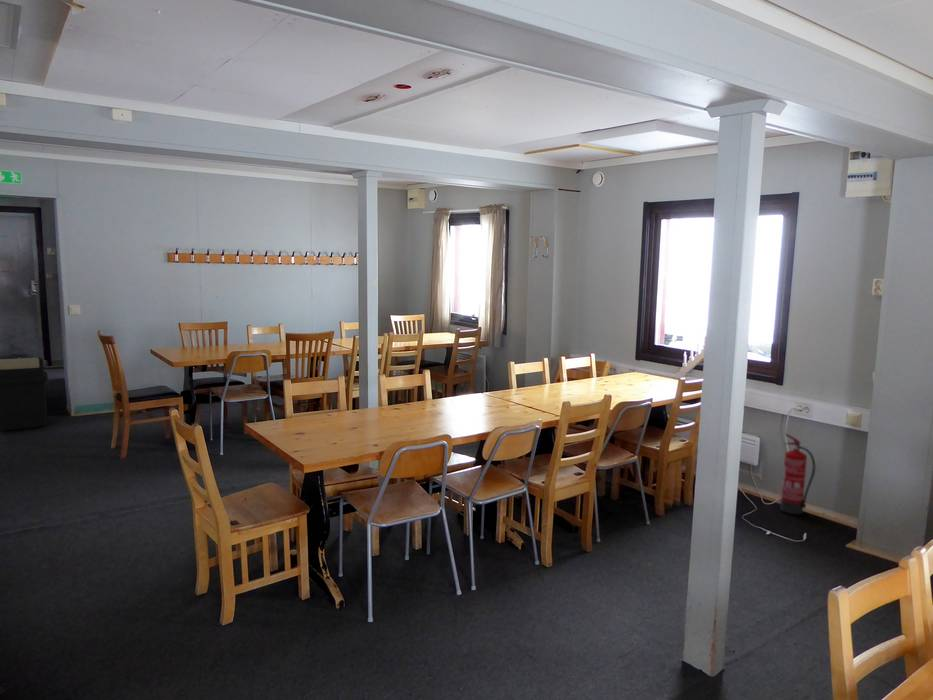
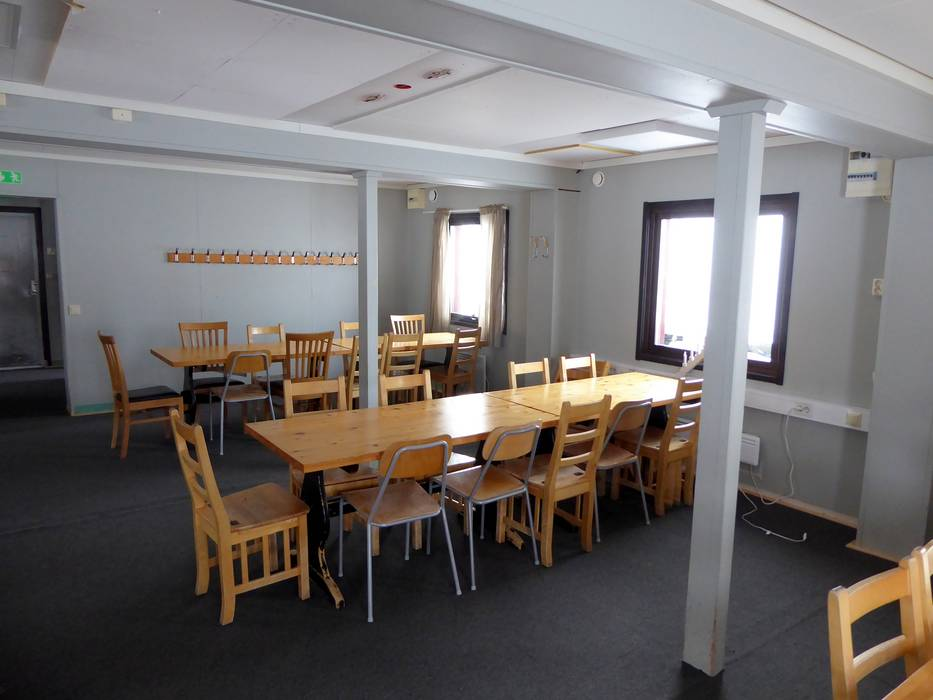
- fire extinguisher [779,433,816,515]
- trash bin [0,356,49,432]
